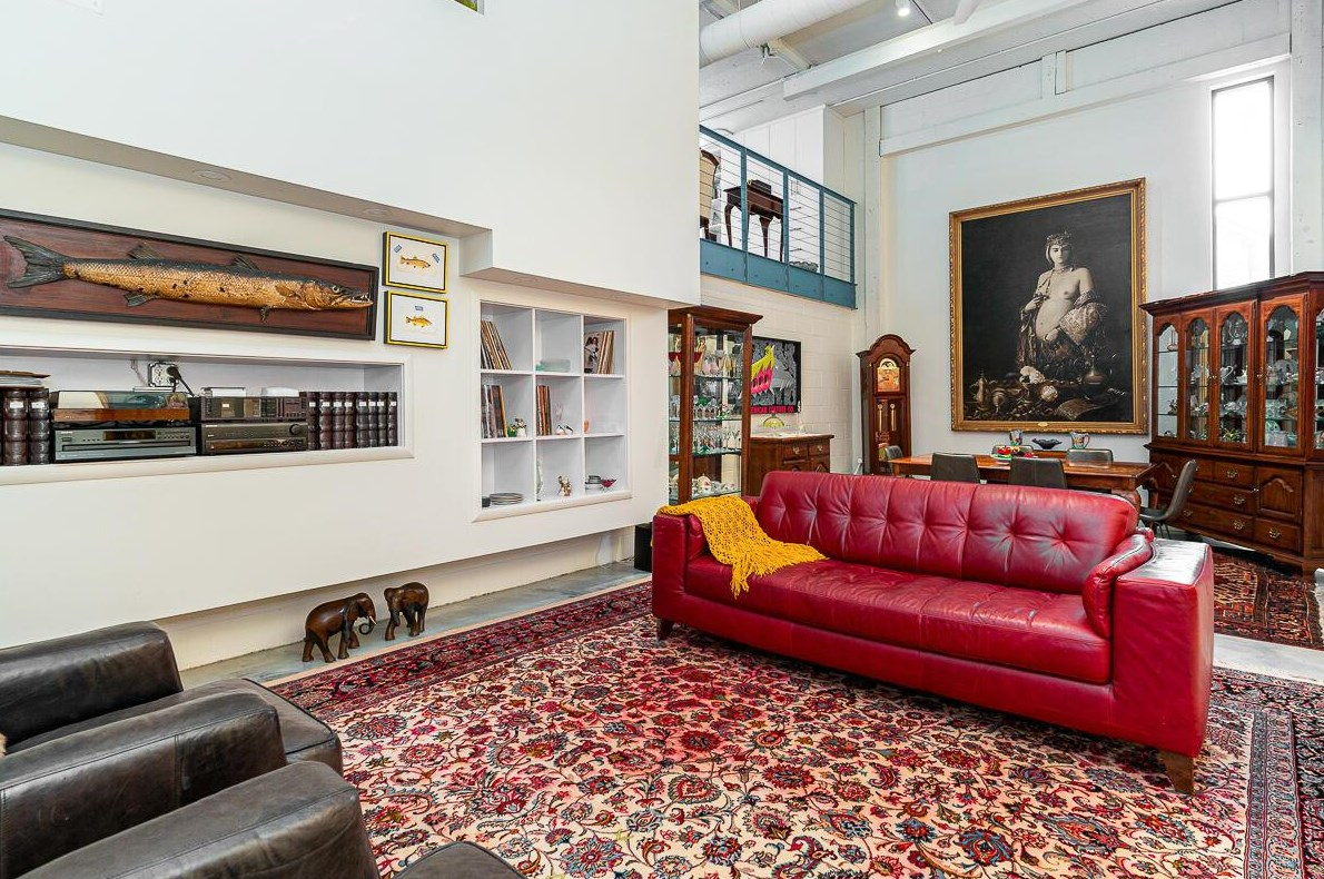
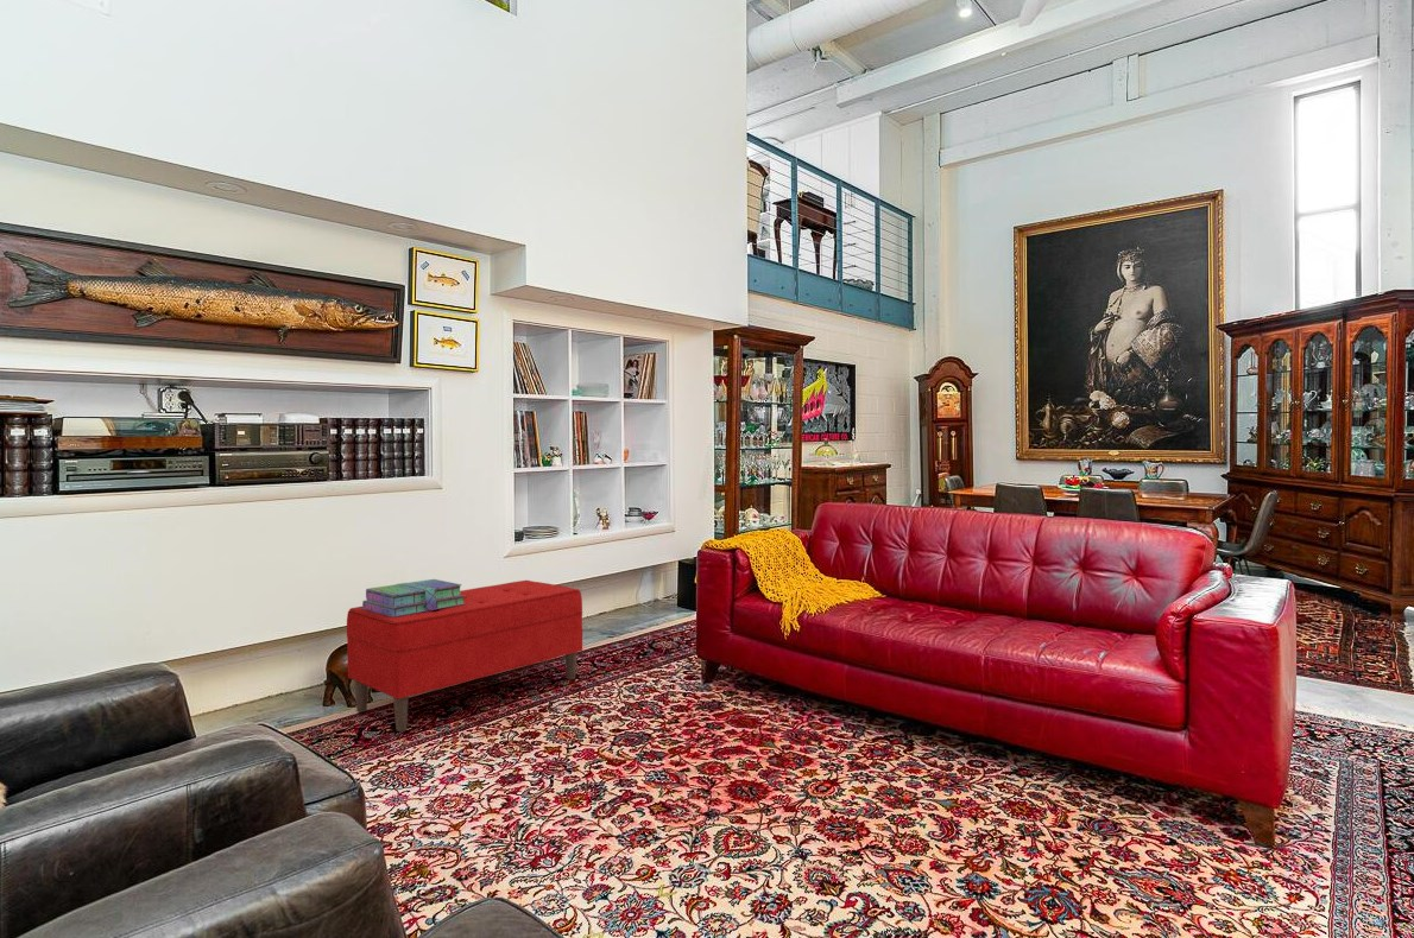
+ bench [346,579,583,733]
+ stack of books [361,578,466,617]
